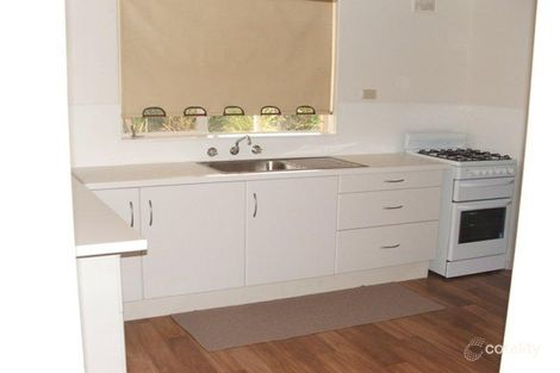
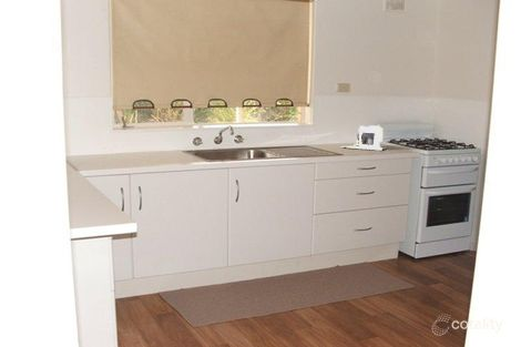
+ coffee maker [340,124,387,152]
